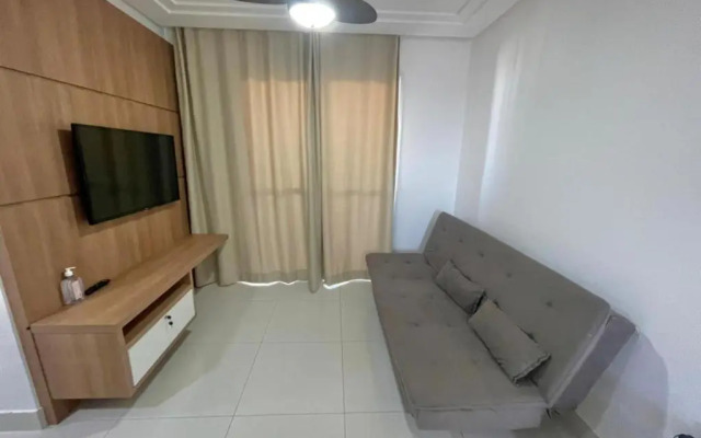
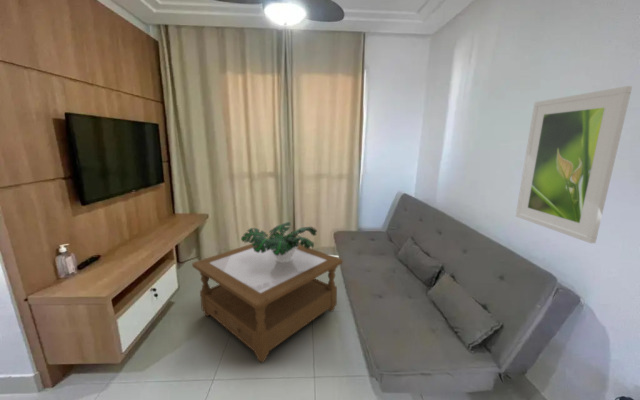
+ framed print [515,85,633,244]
+ potted plant [240,221,318,263]
+ coffee table [191,237,343,363]
